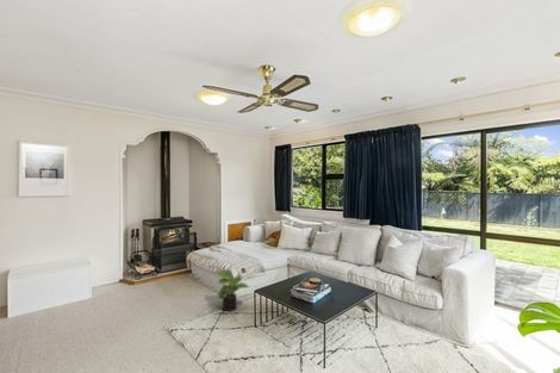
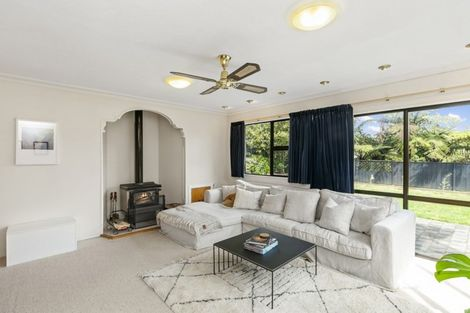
- potted plant [217,269,251,313]
